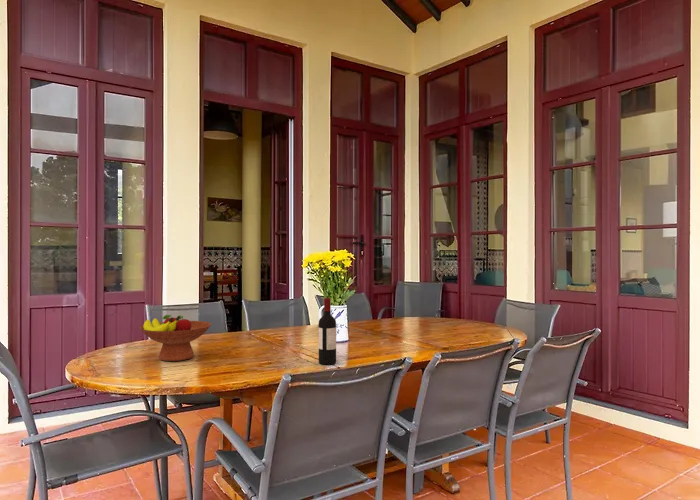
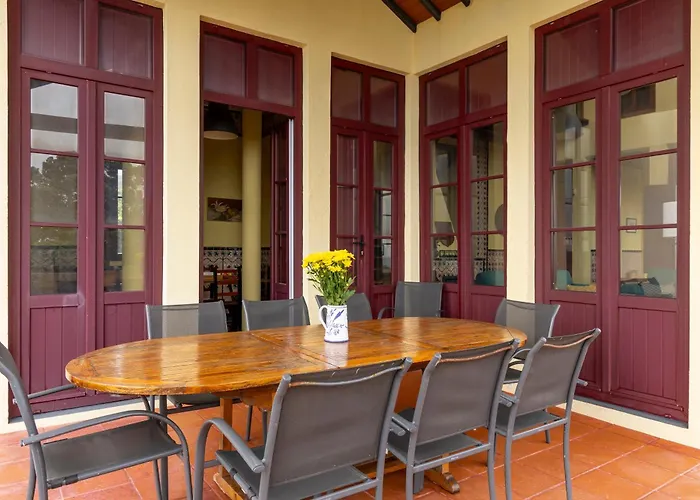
- fruit bowl [139,314,212,362]
- wine bottle [318,297,337,366]
